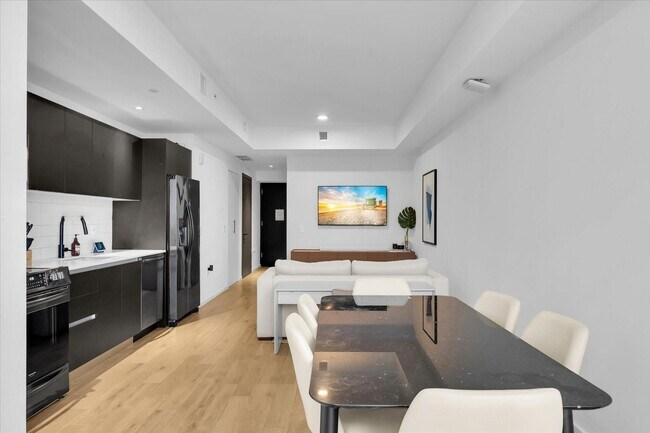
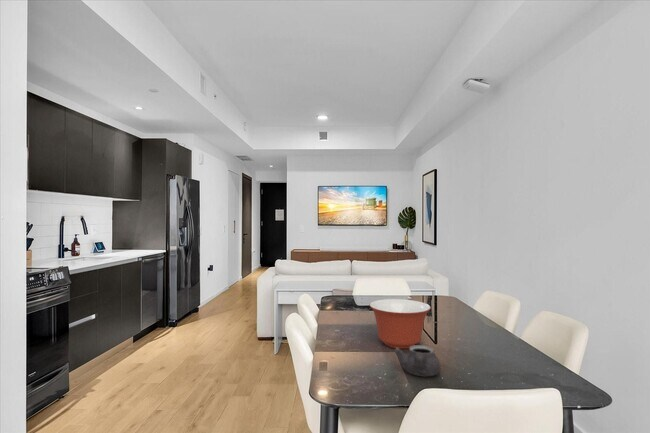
+ teapot [393,344,442,377]
+ mixing bowl [369,298,432,350]
